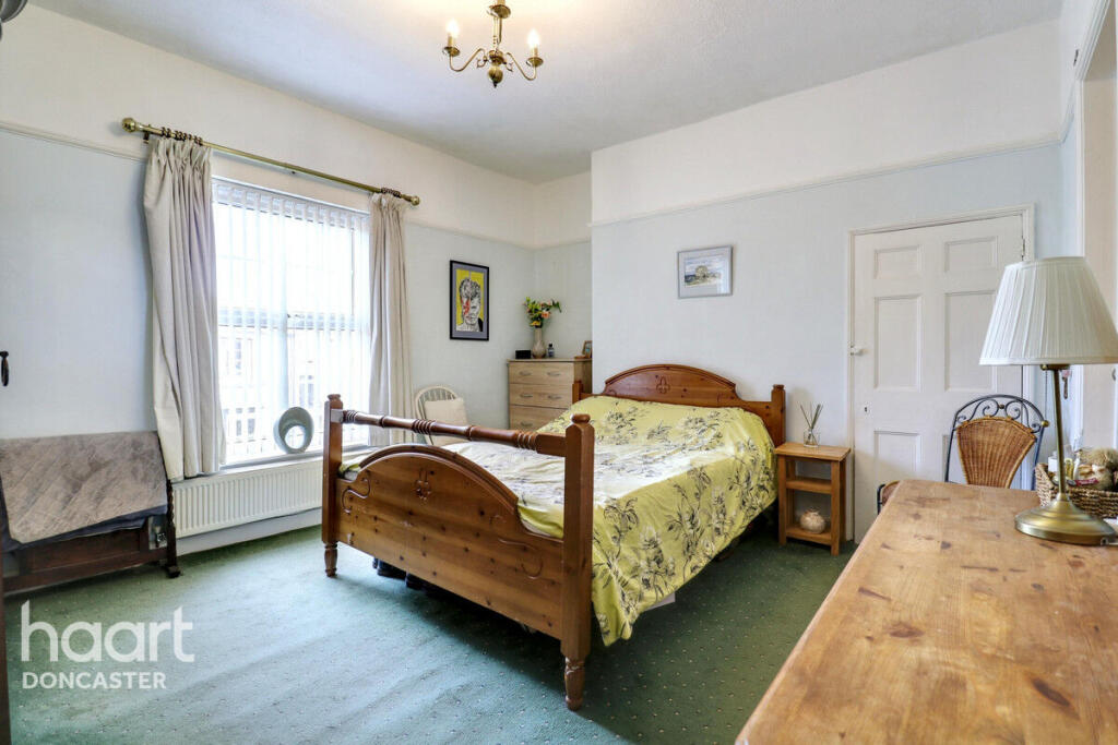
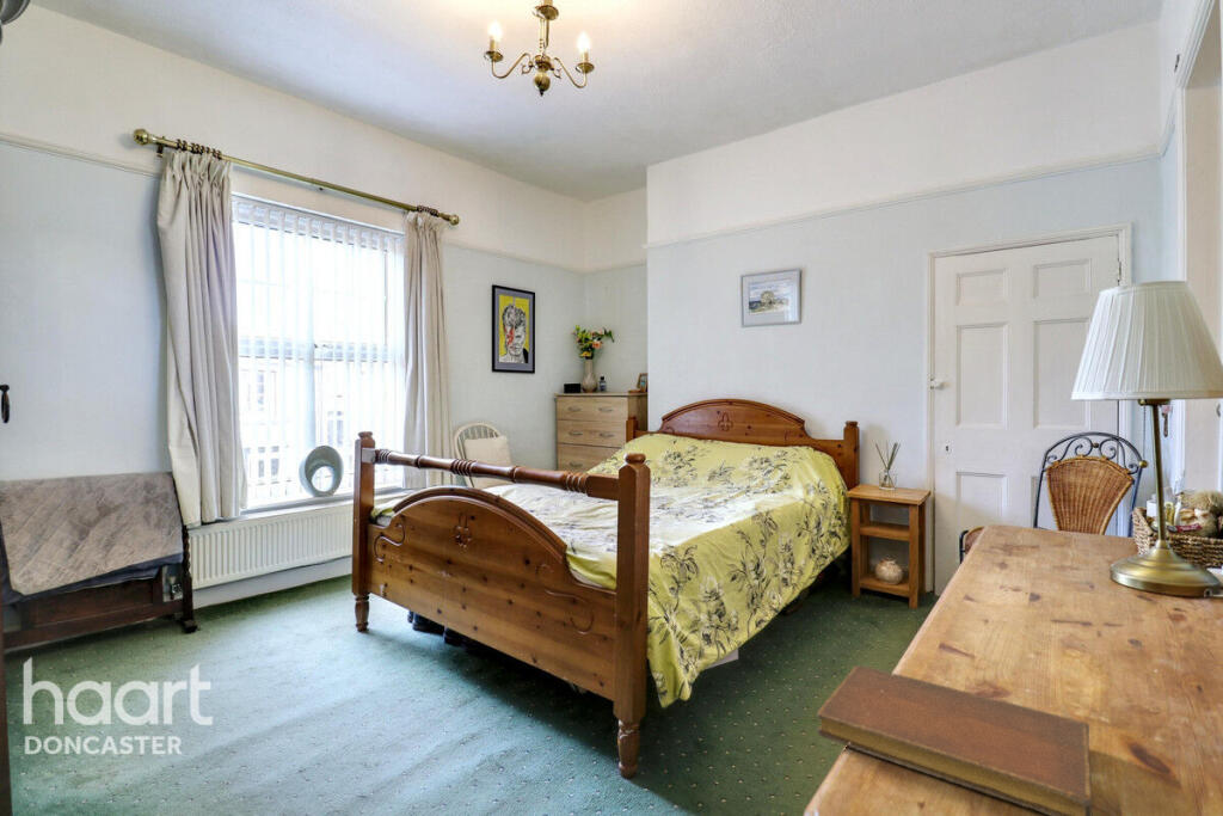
+ notebook [817,664,1094,816]
